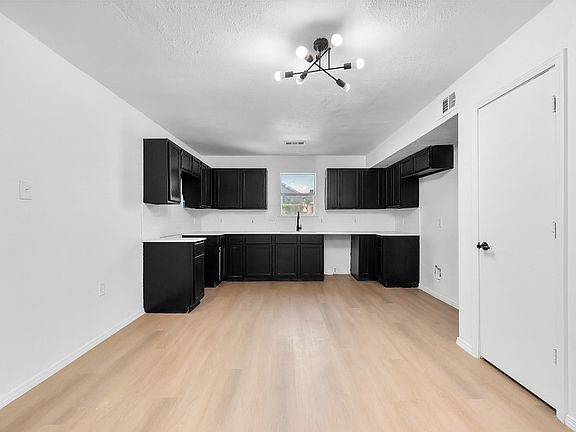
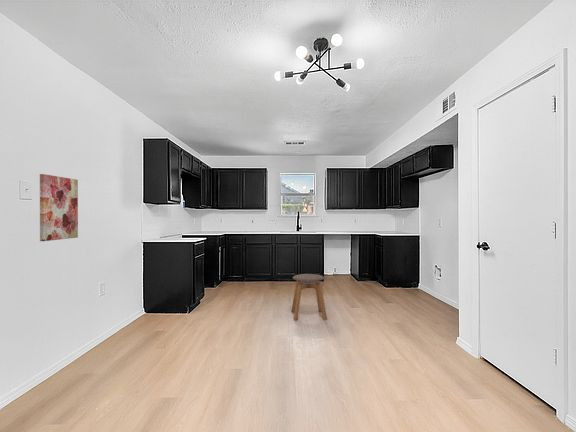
+ wall art [39,173,79,242]
+ stool [290,273,328,322]
